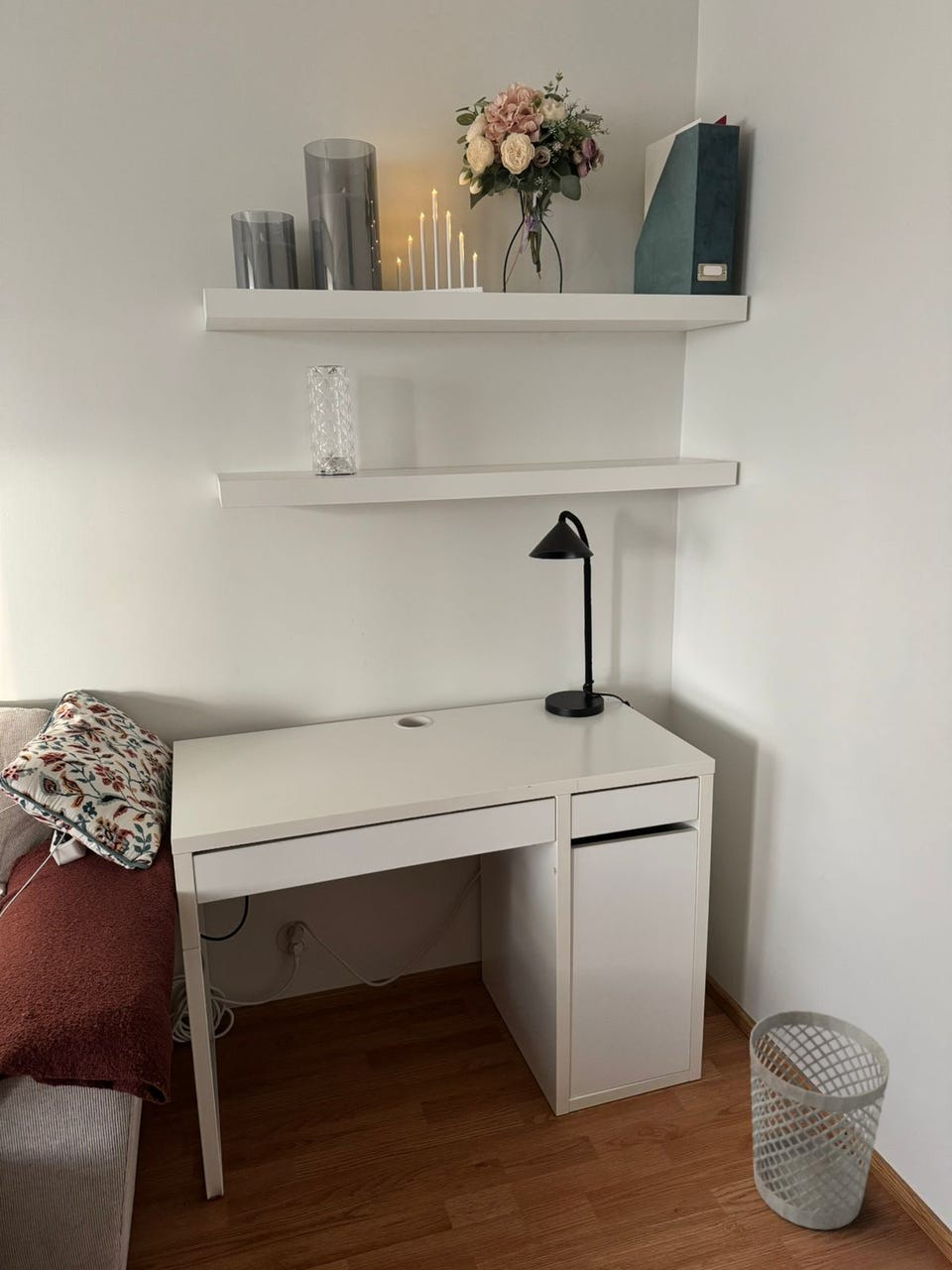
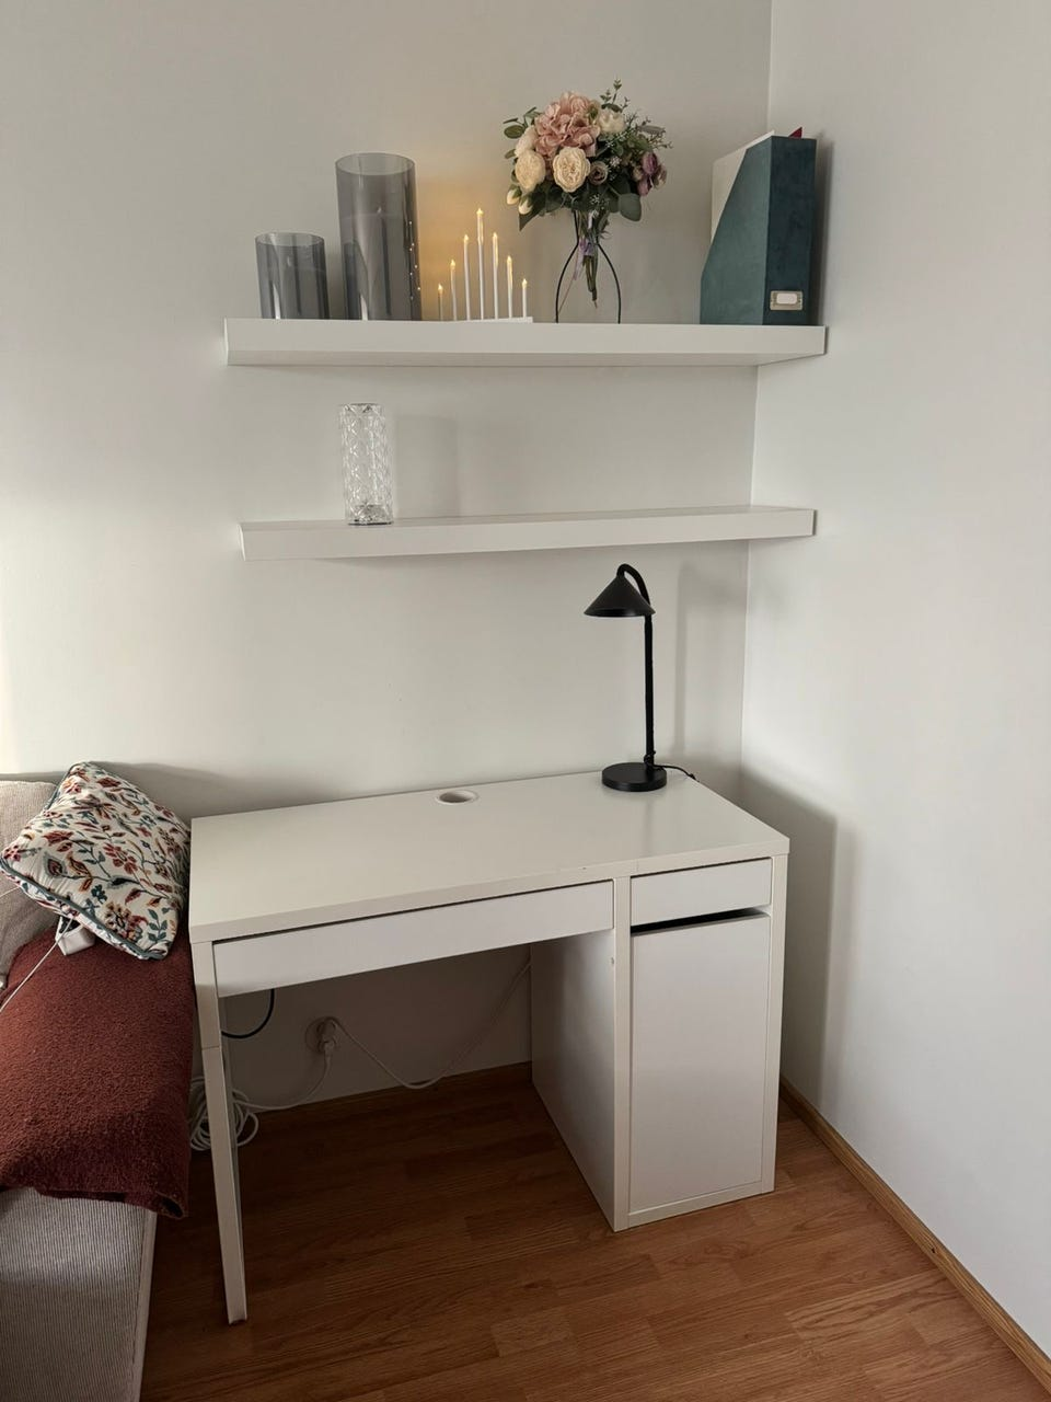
- wastebasket [749,1009,891,1230]
